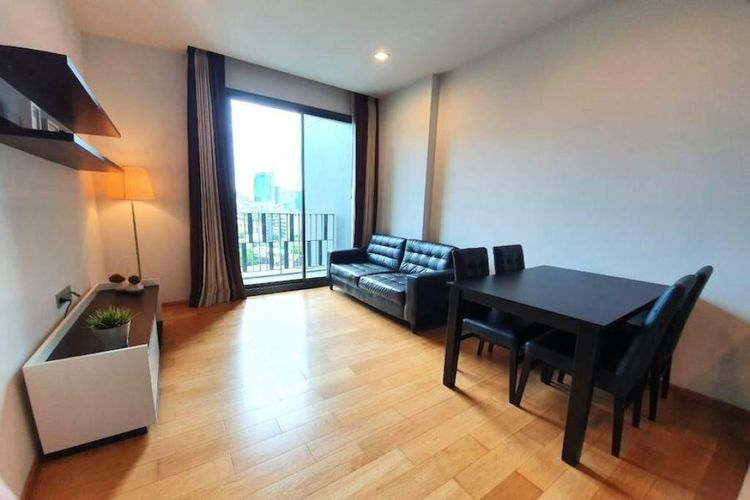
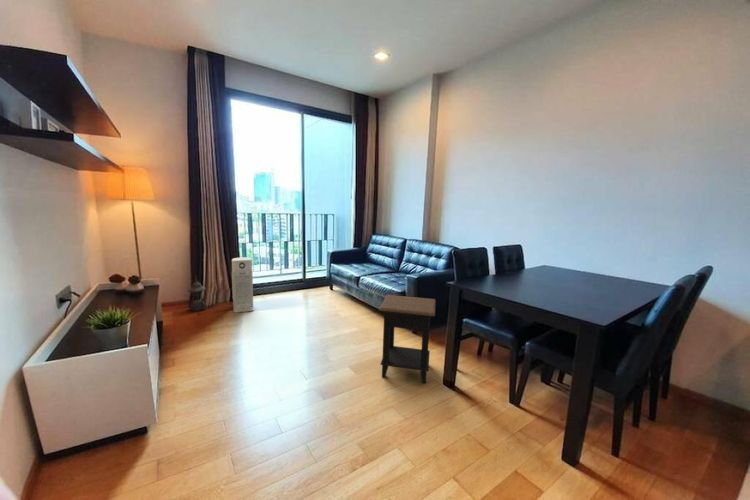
+ air purifier [231,257,254,314]
+ lantern [187,275,207,312]
+ side table [378,294,437,384]
